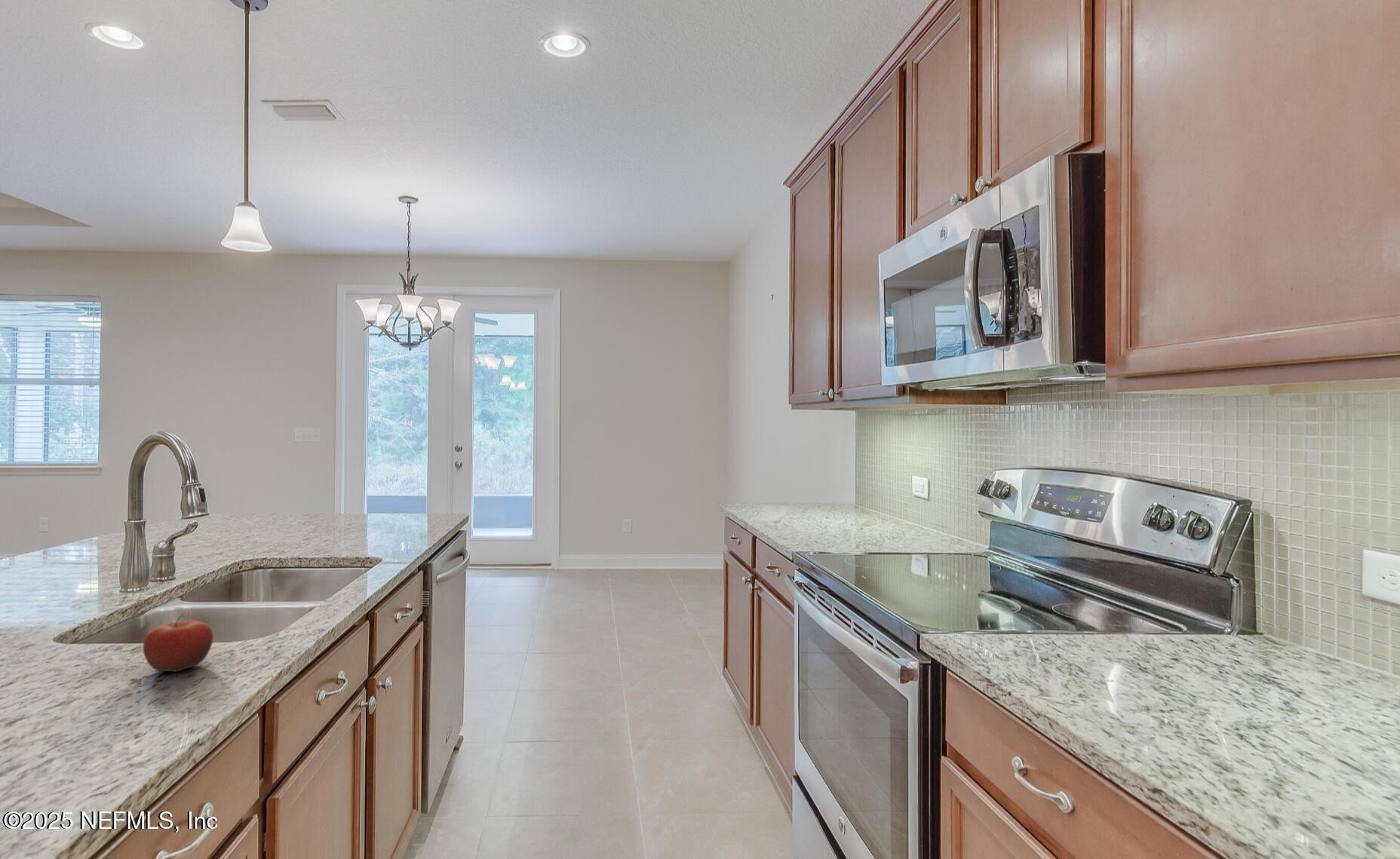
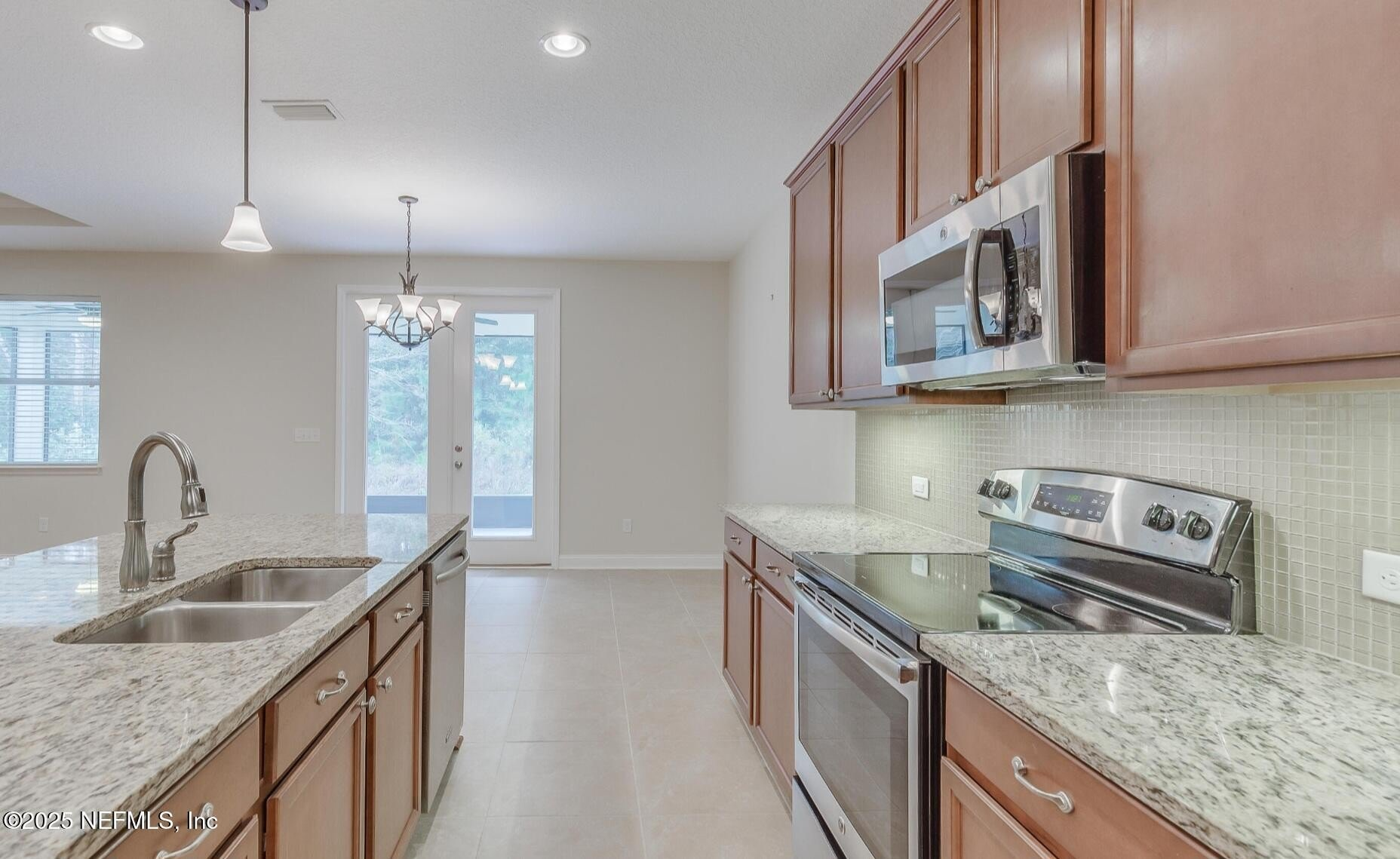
- fruit [143,615,213,673]
